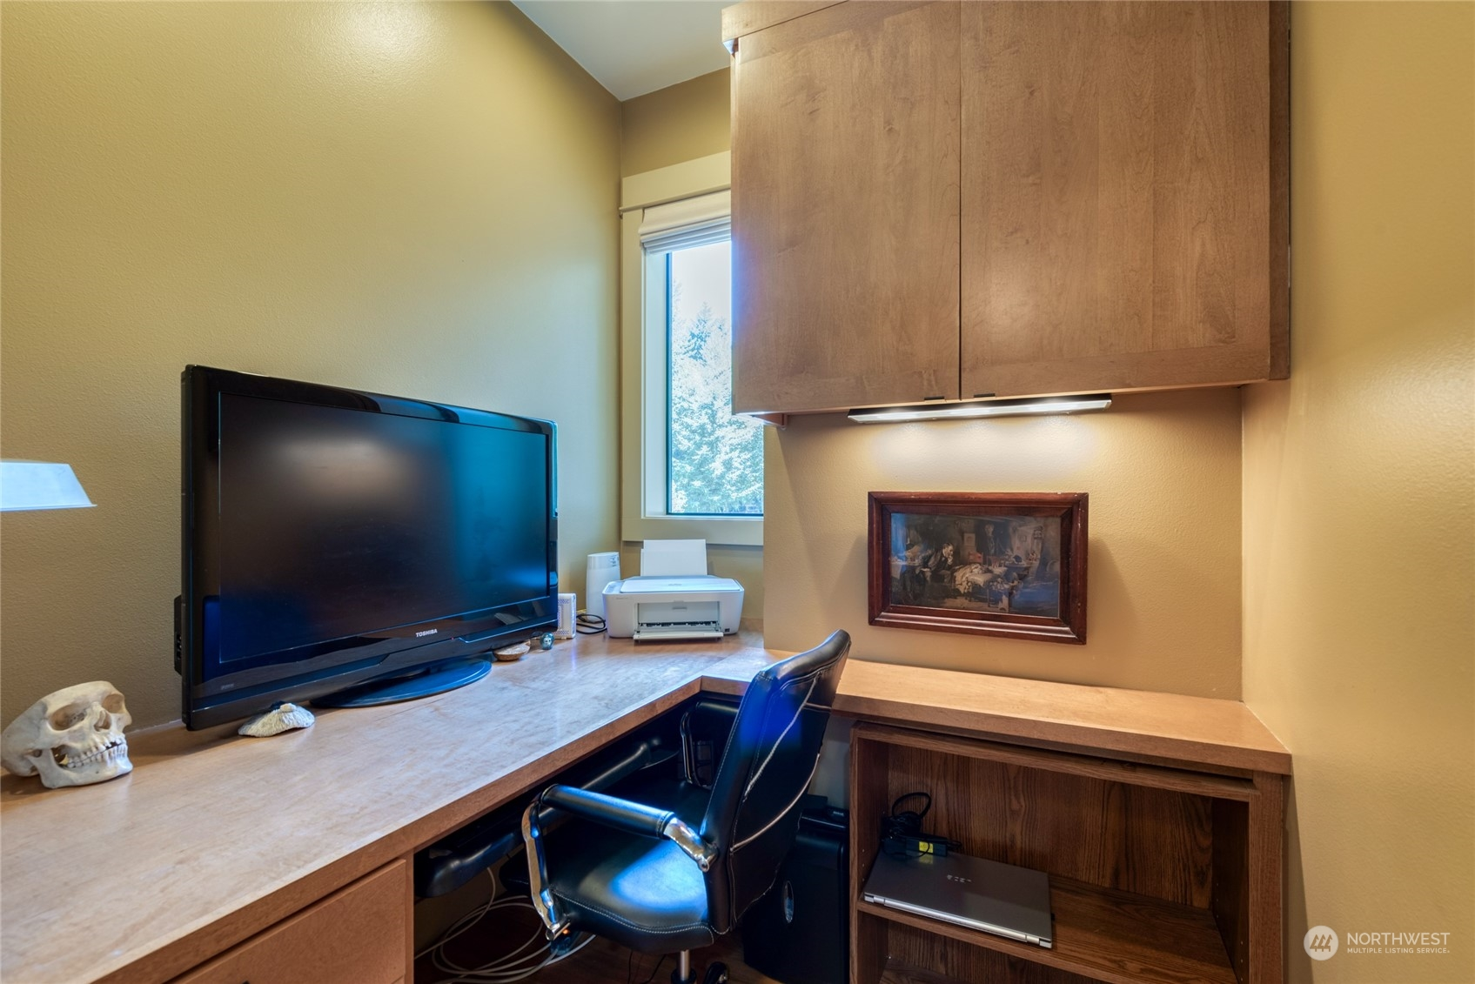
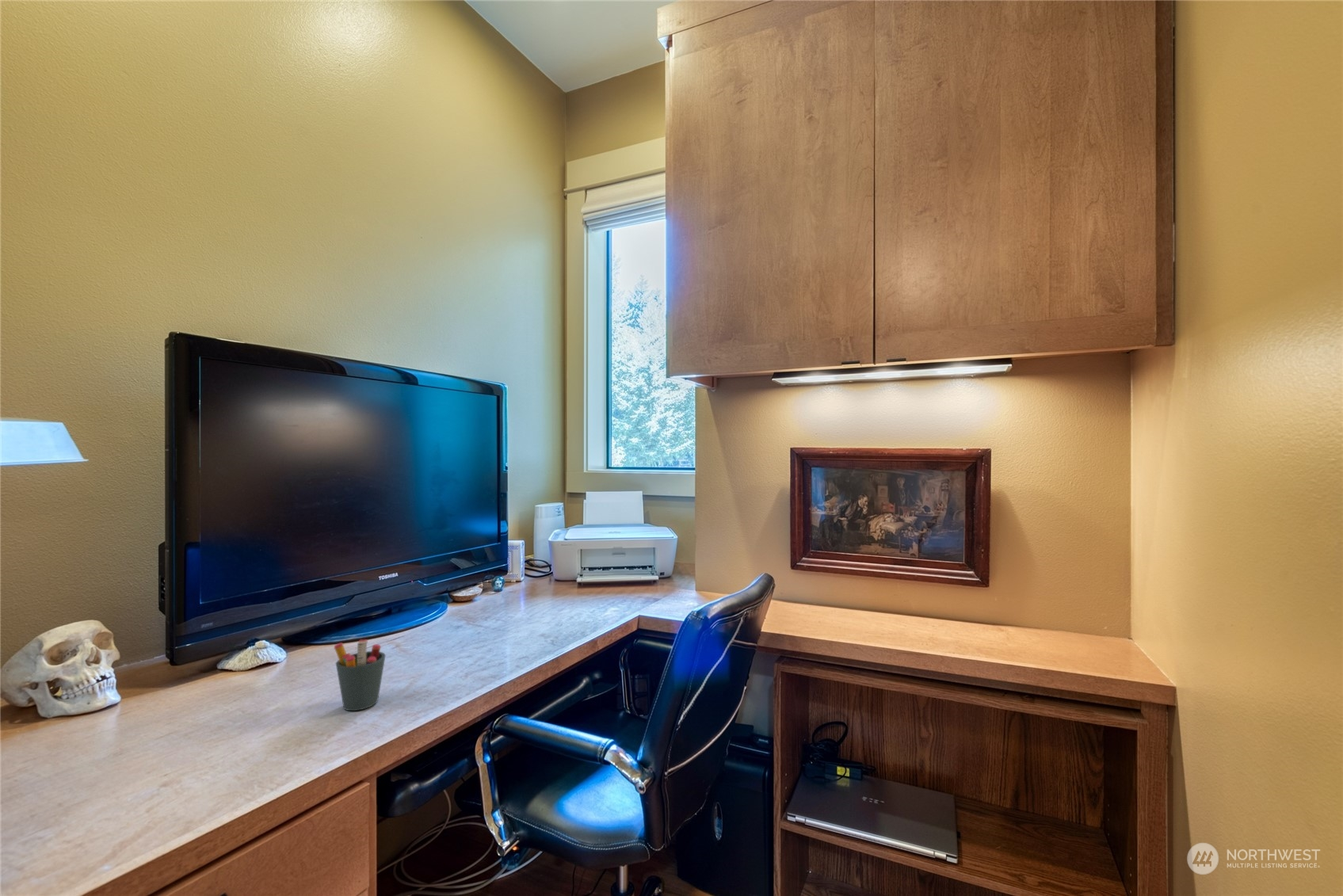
+ pen holder [334,639,387,711]
